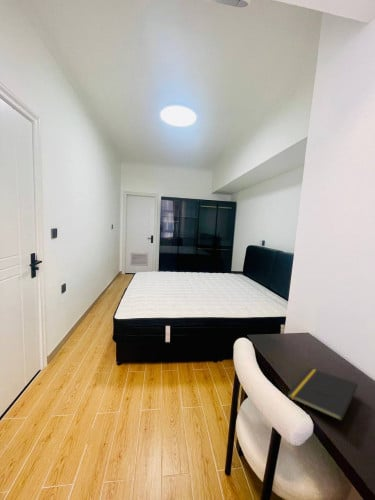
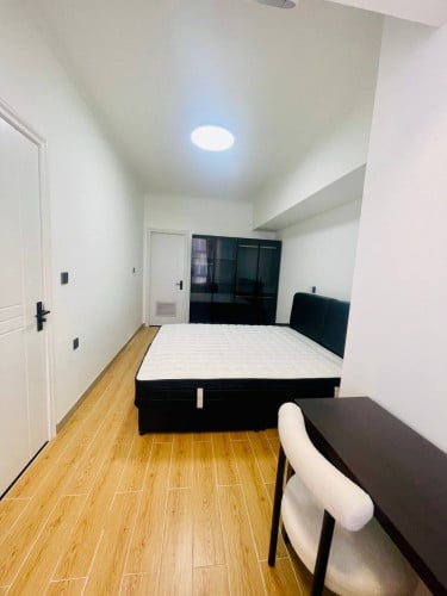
- notepad [287,367,359,422]
